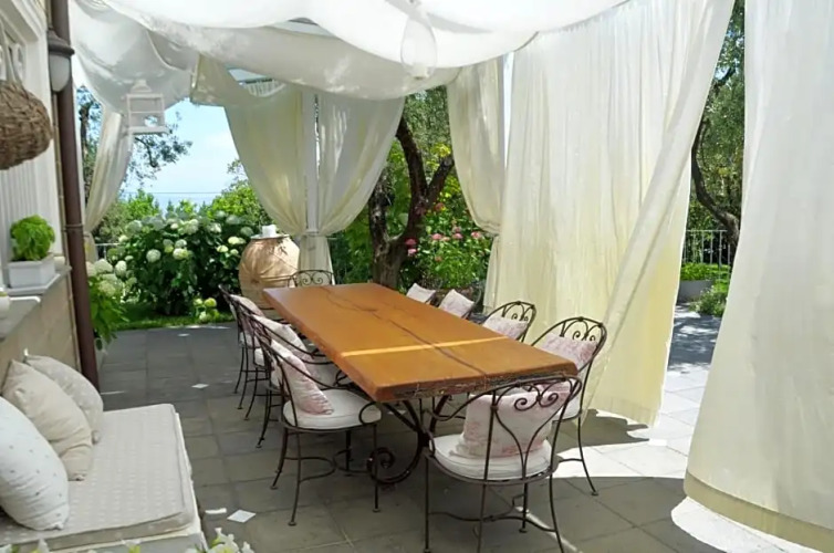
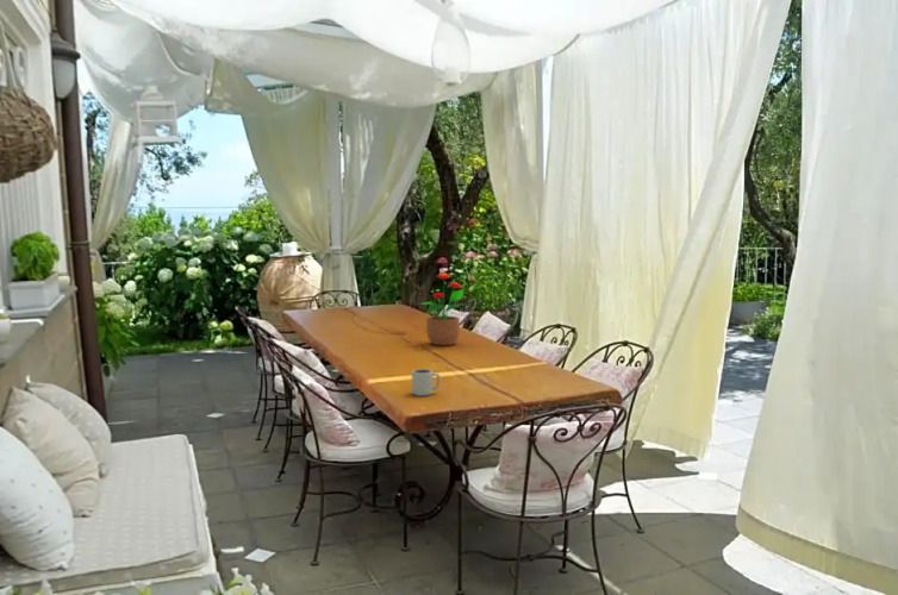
+ cup [411,368,441,397]
+ potted flower [418,273,466,346]
